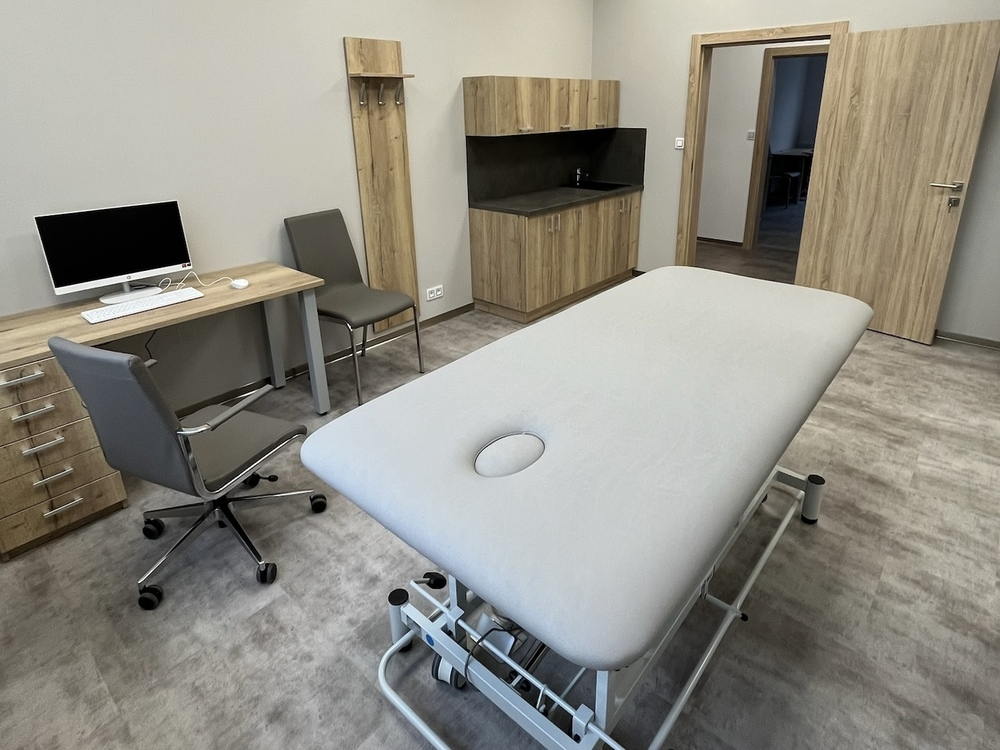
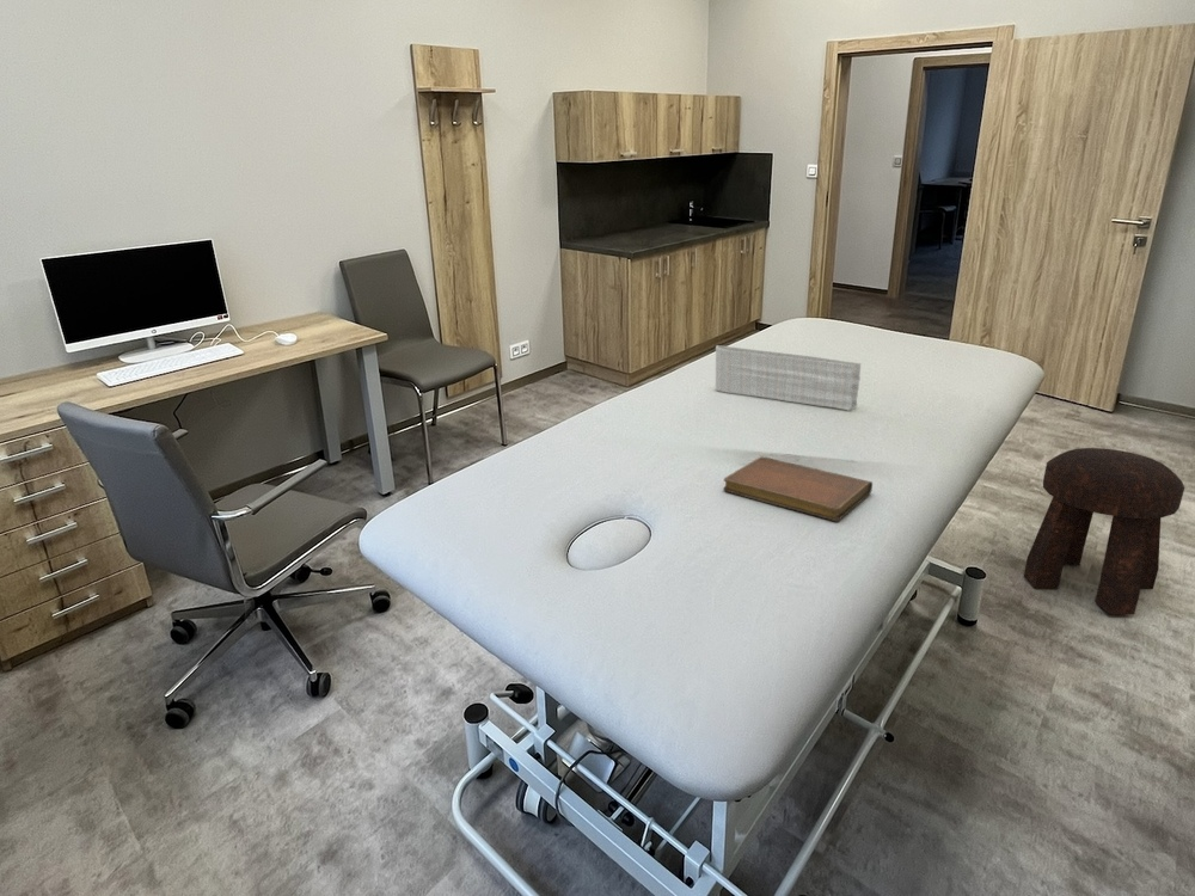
+ stool [1023,447,1185,615]
+ hand towel [715,345,863,412]
+ notebook [723,456,874,522]
